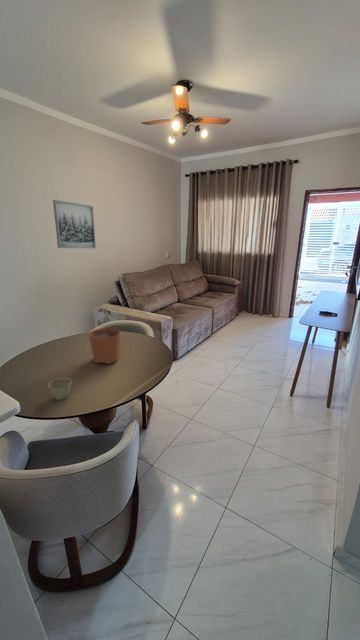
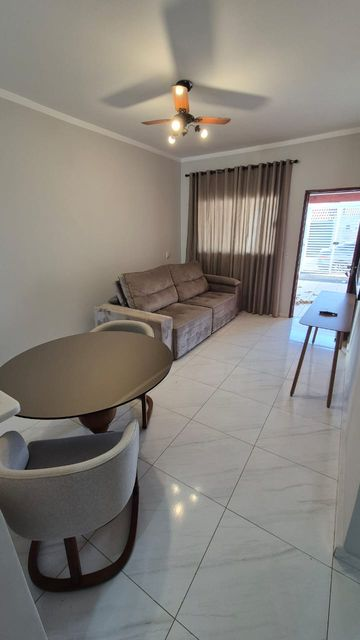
- flower pot [47,377,72,401]
- wall art [52,199,97,249]
- plant pot [88,319,121,365]
